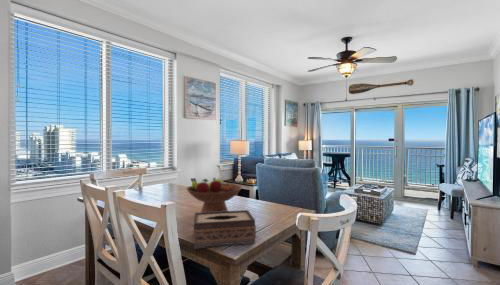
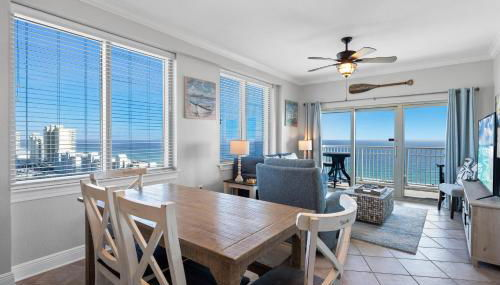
- tissue box [192,209,257,250]
- fruit bowl [185,177,243,213]
